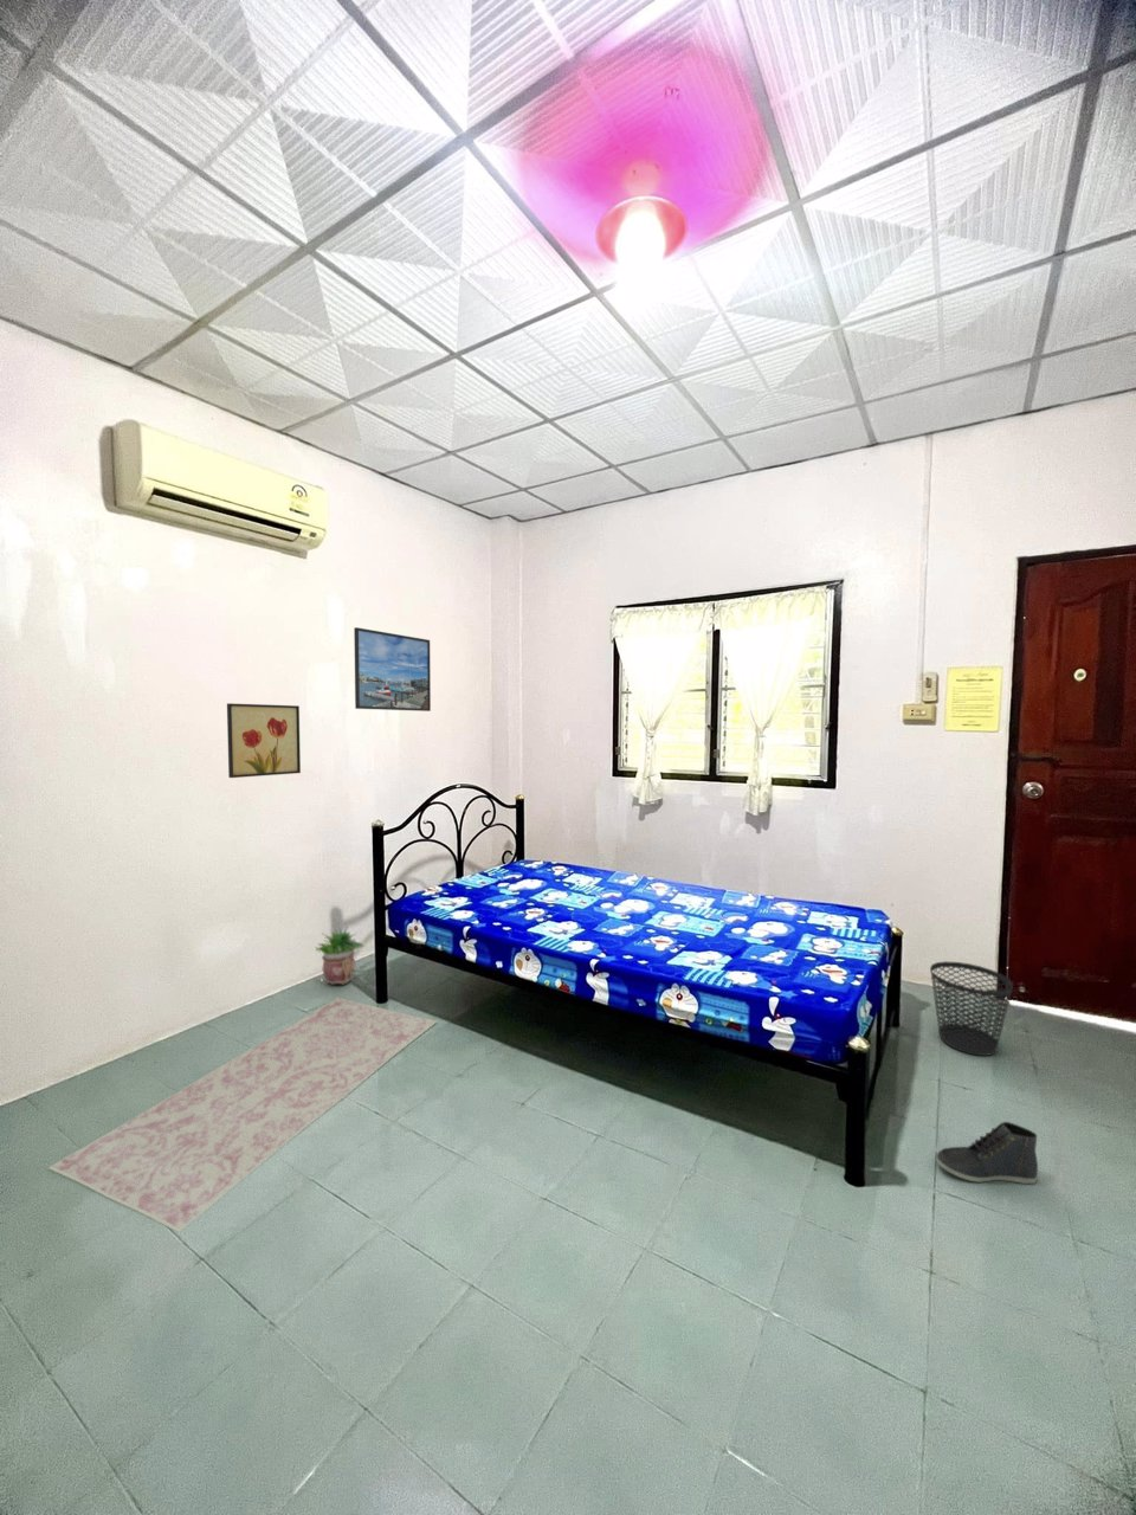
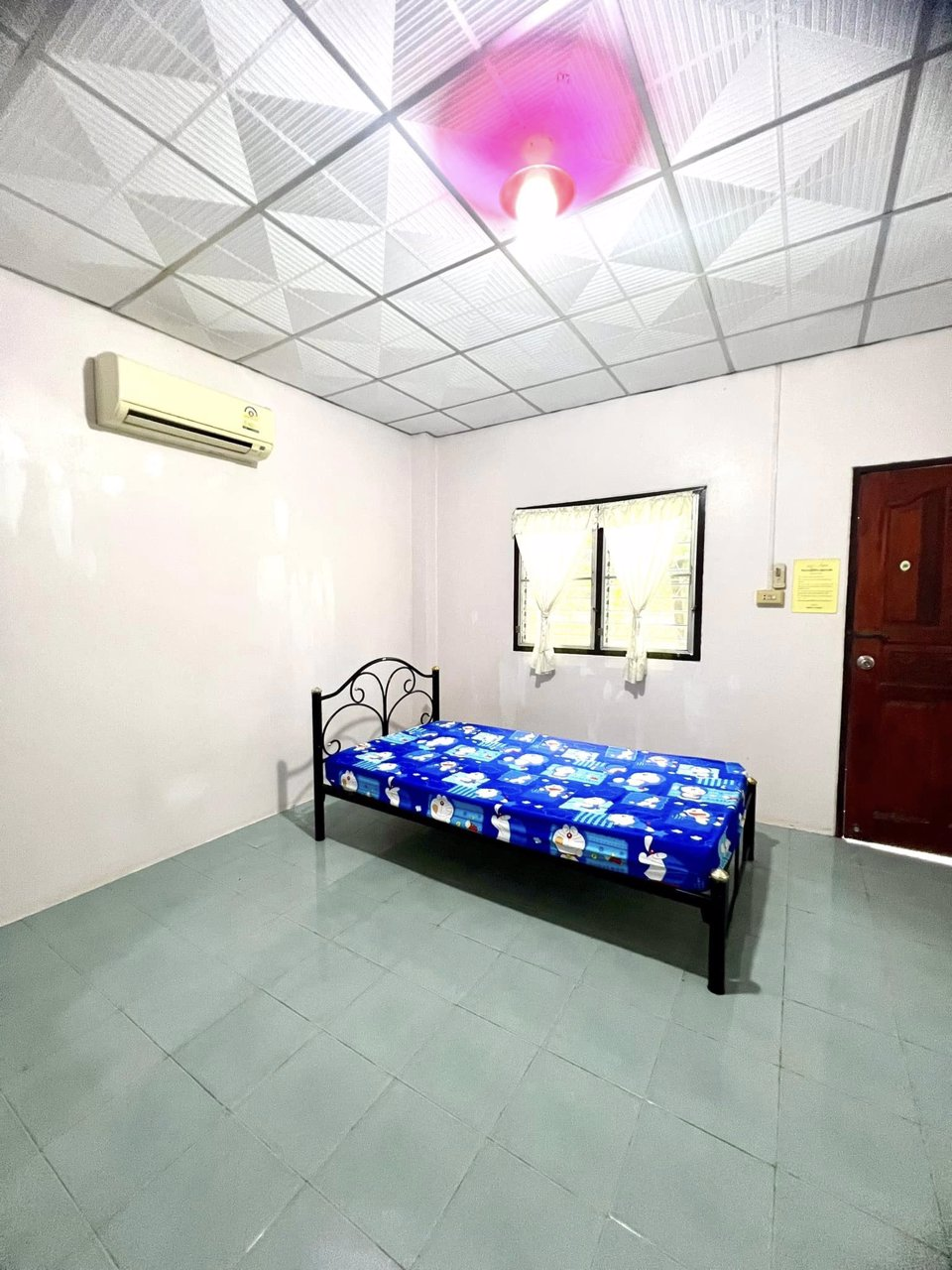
- sneaker [934,1121,1039,1185]
- rug [48,996,438,1233]
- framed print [353,626,432,712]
- potted plant [315,925,364,985]
- wastebasket [928,960,1014,1057]
- wall art [226,701,302,779]
